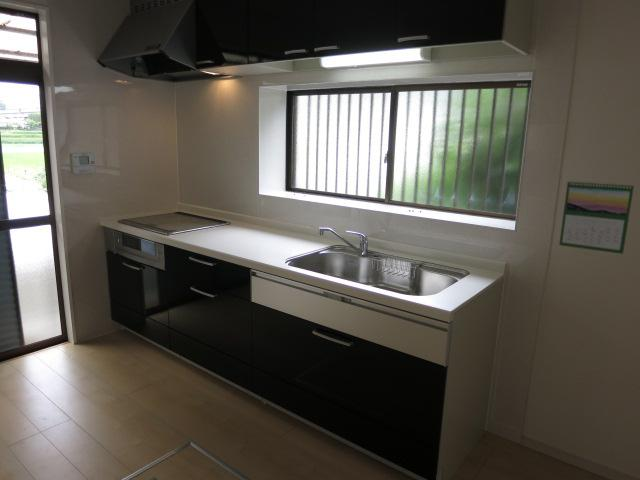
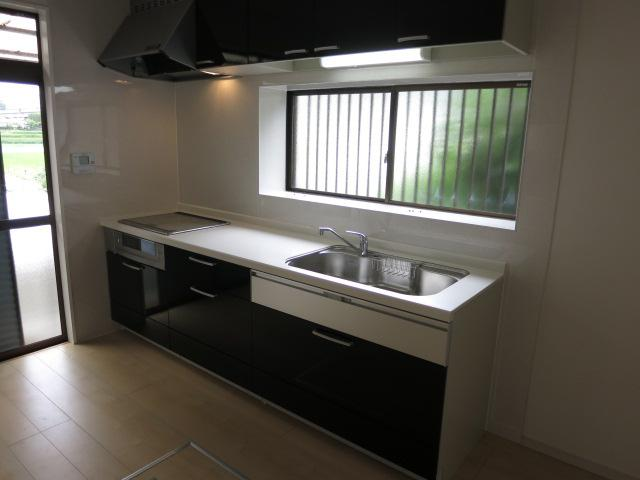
- calendar [558,179,635,255]
